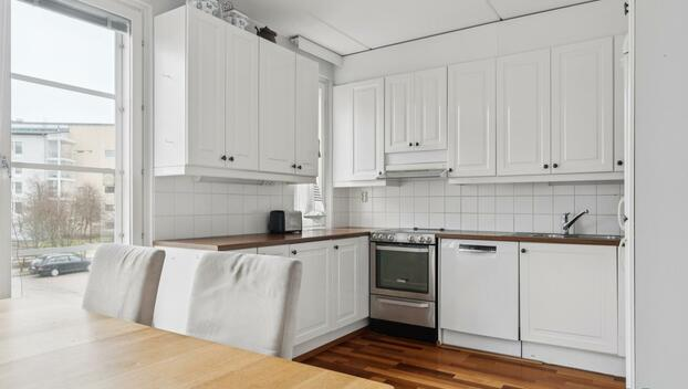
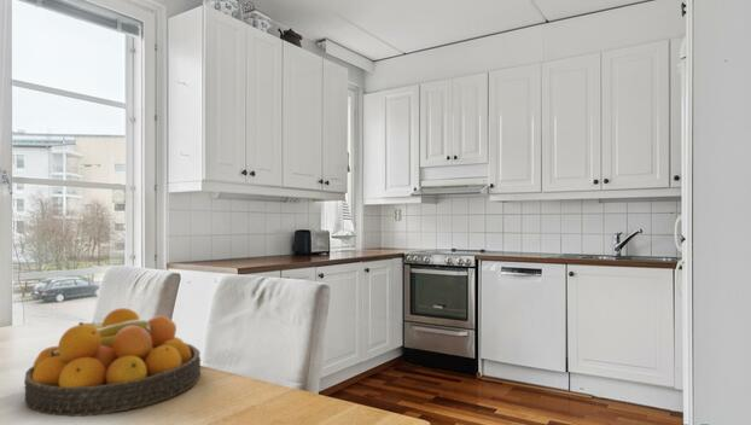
+ fruit bowl [23,307,202,418]
